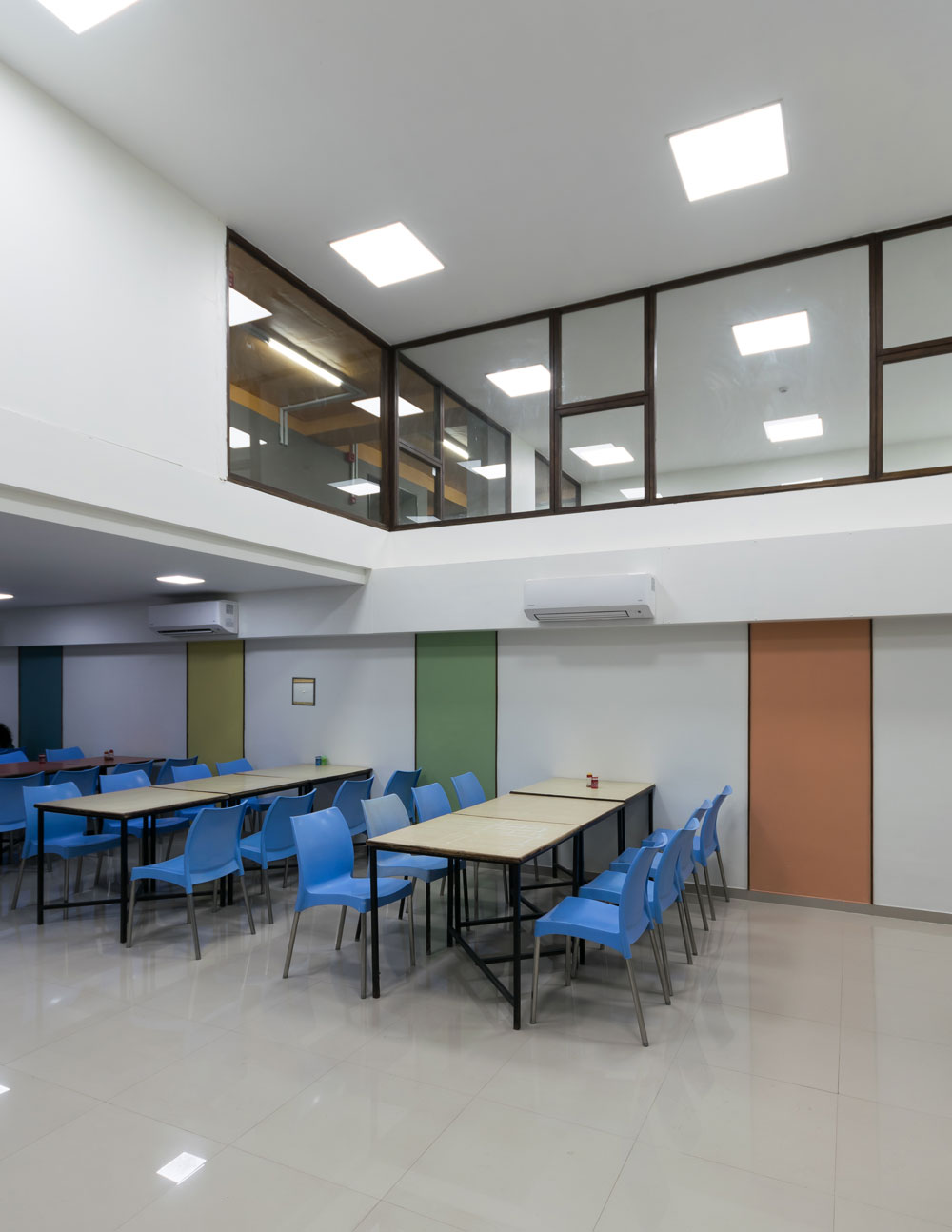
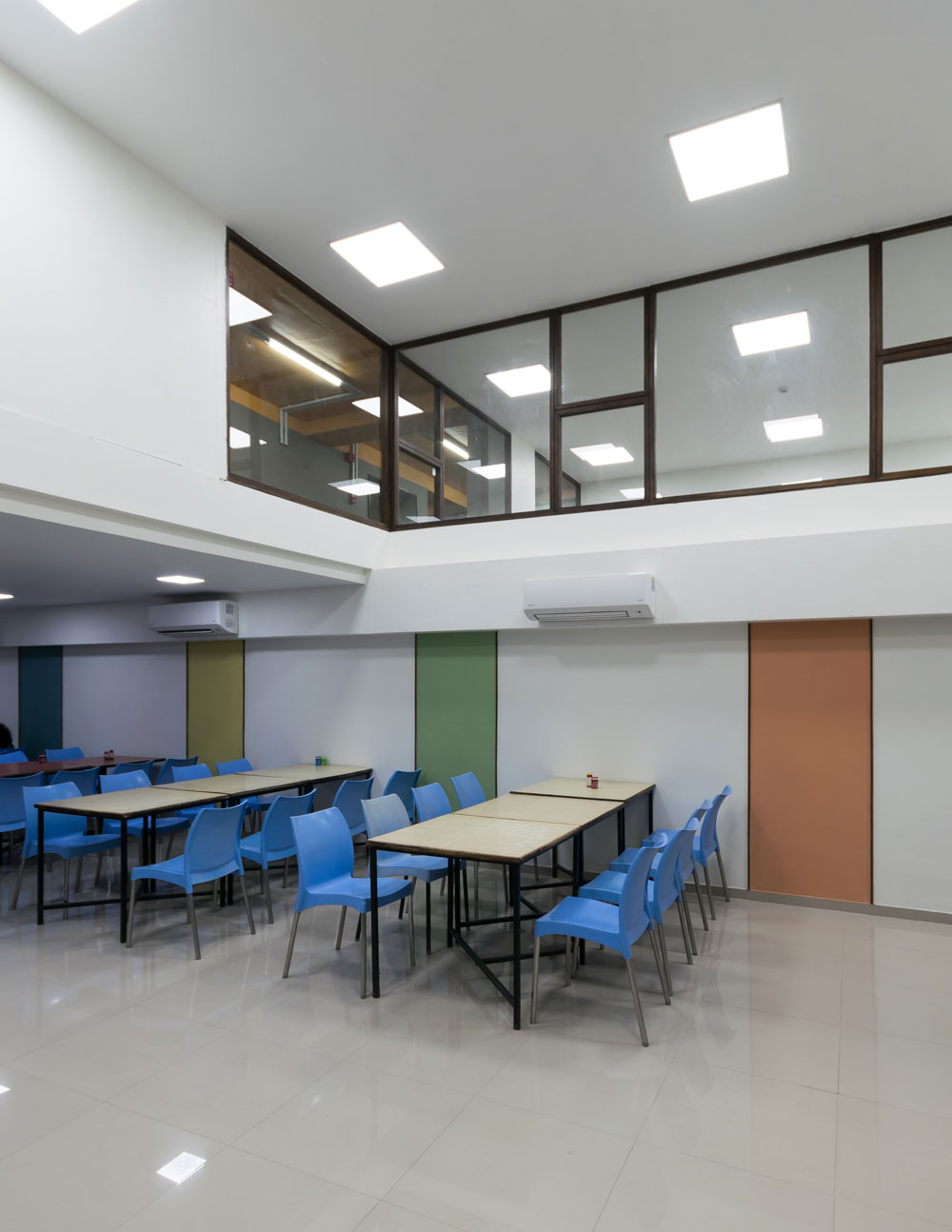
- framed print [291,676,317,707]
